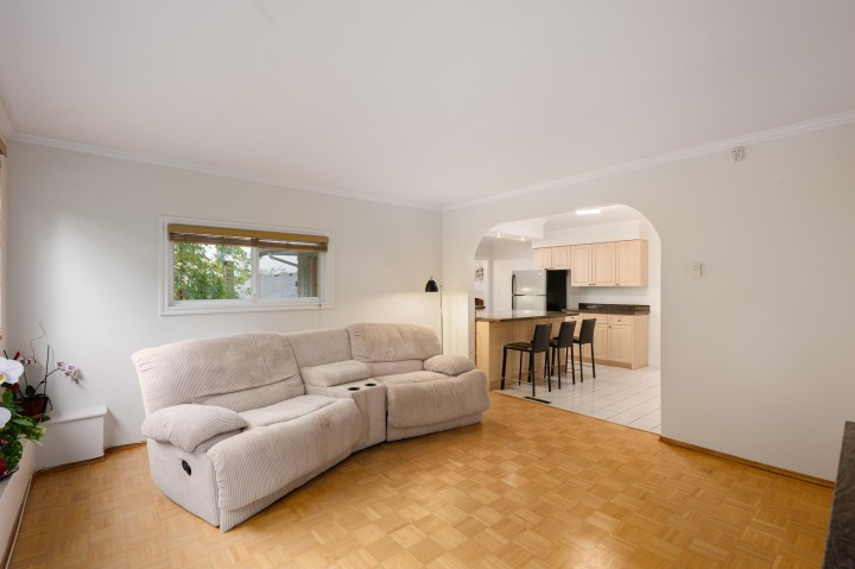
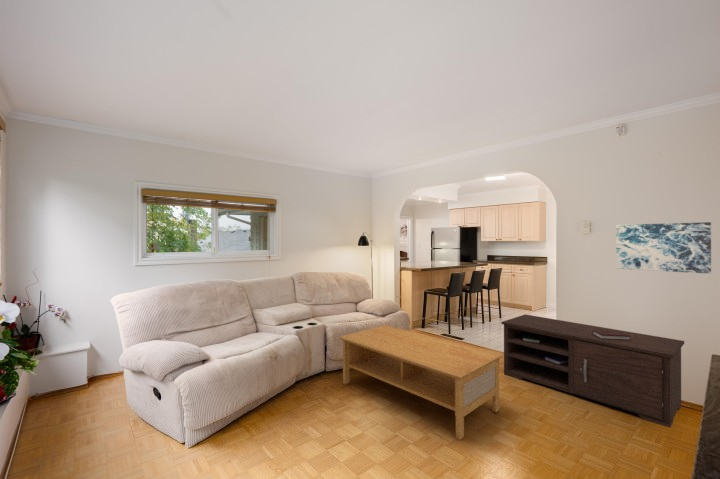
+ media console [500,313,685,428]
+ wall art [615,221,712,275]
+ coffee table [339,324,504,441]
